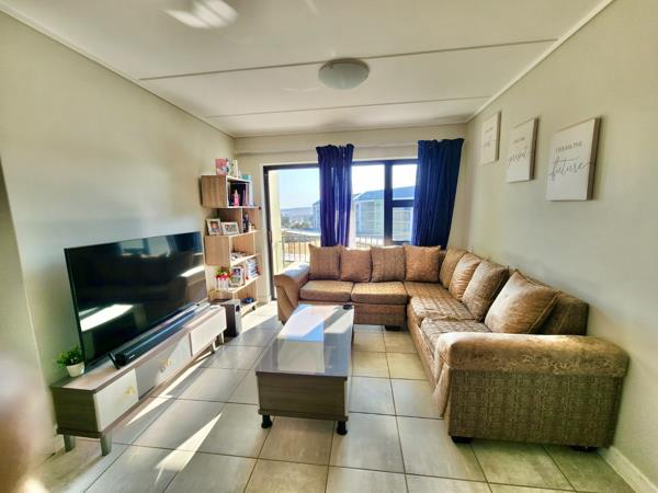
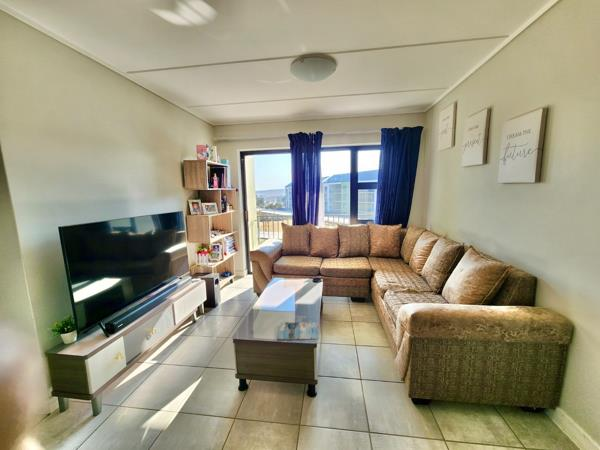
+ magazine [276,321,320,341]
